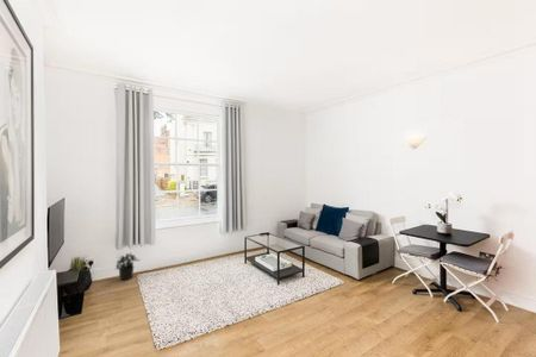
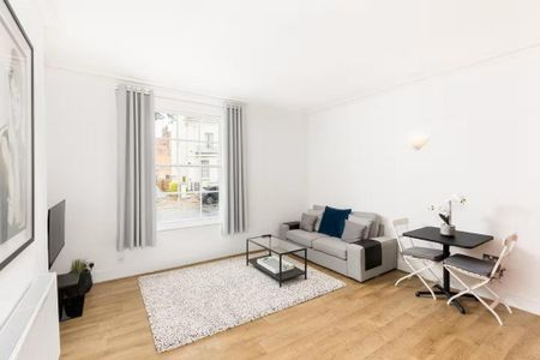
- potted plant [114,252,142,281]
